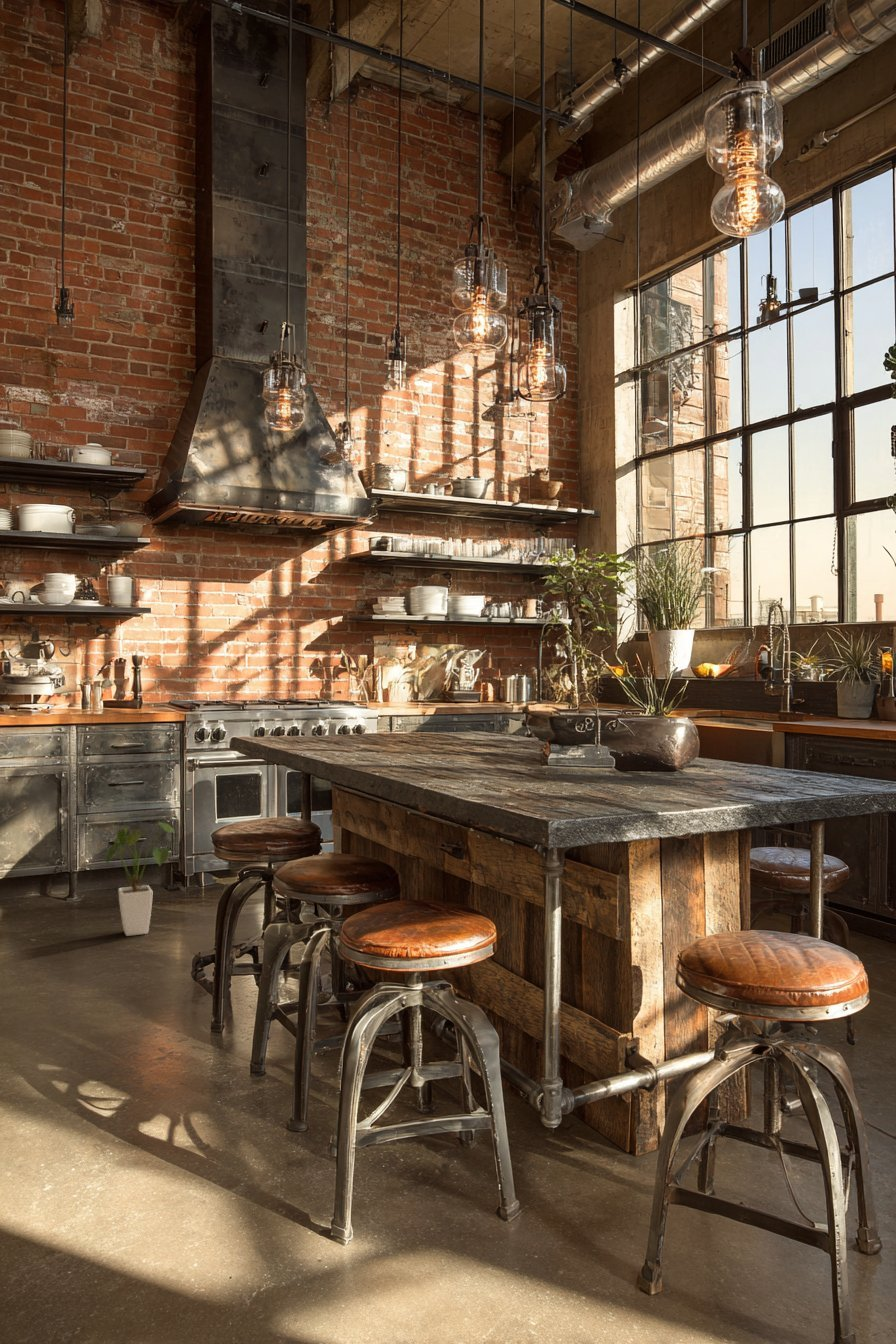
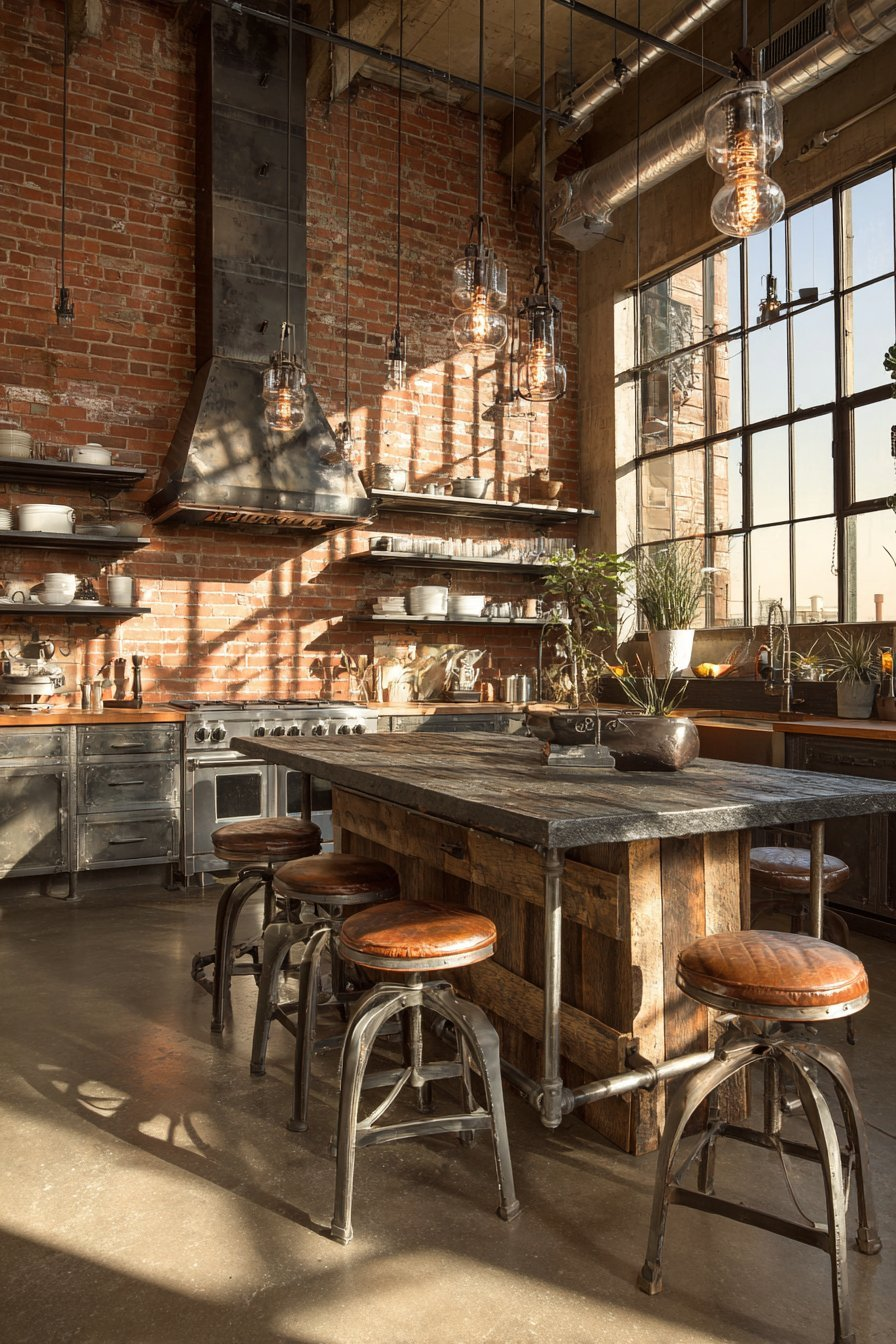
- house plant [104,820,175,937]
